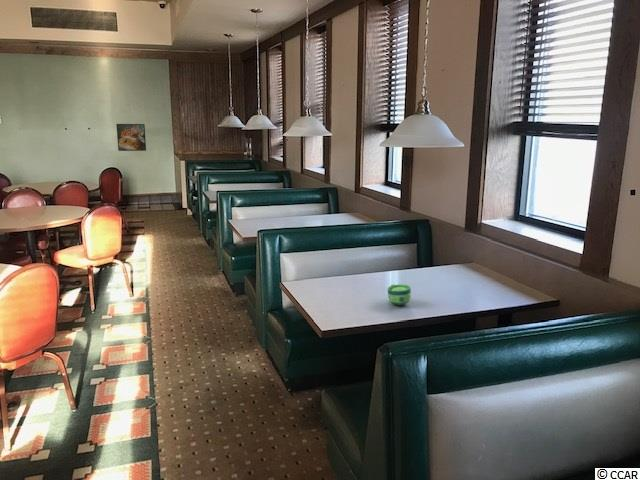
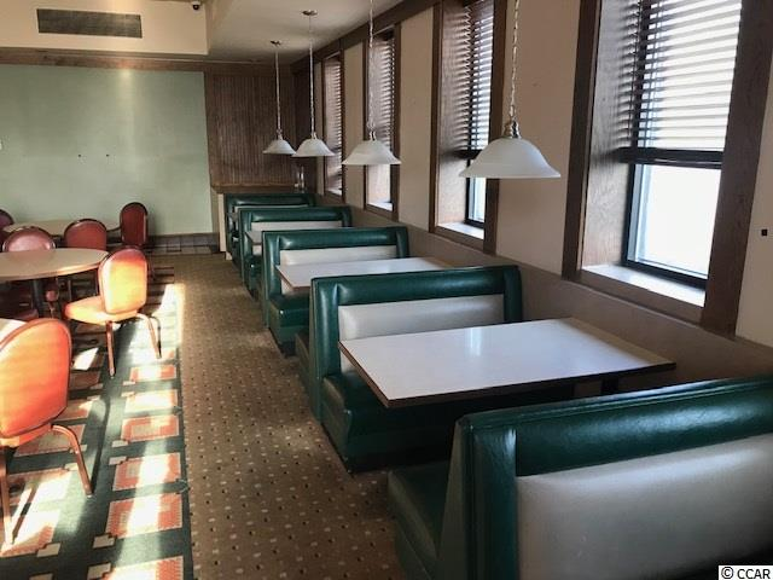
- cup [387,283,412,306]
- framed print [115,123,147,152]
